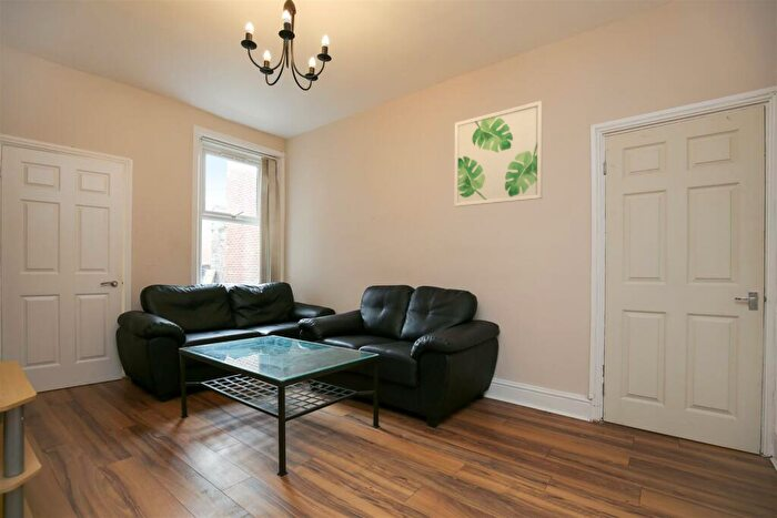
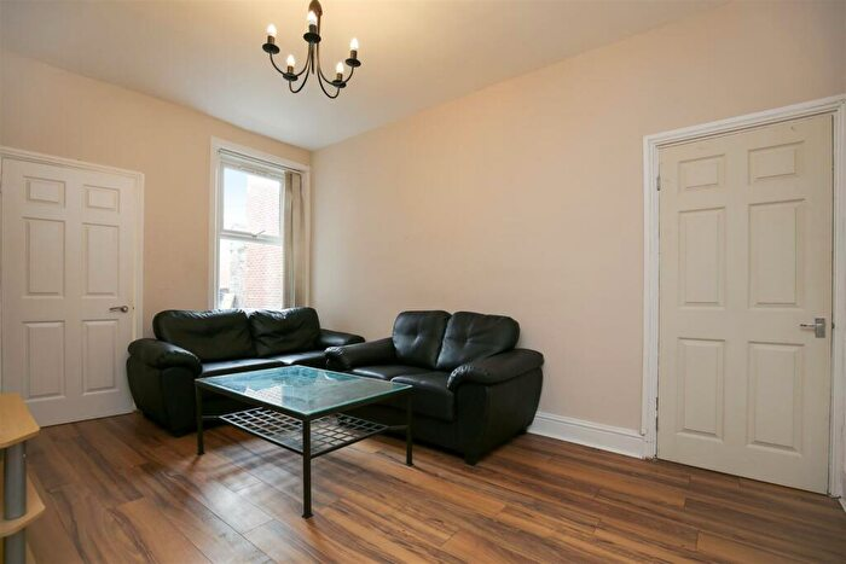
- wall art [453,100,544,207]
